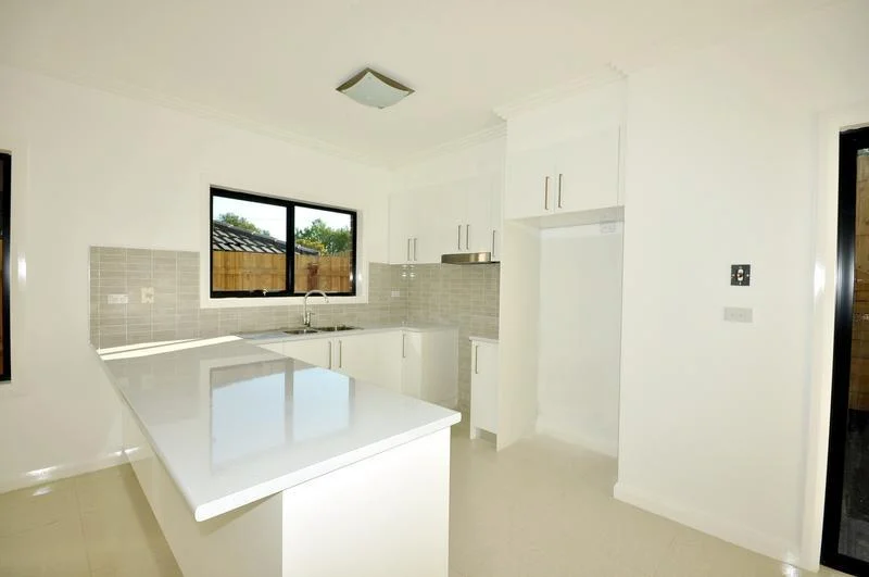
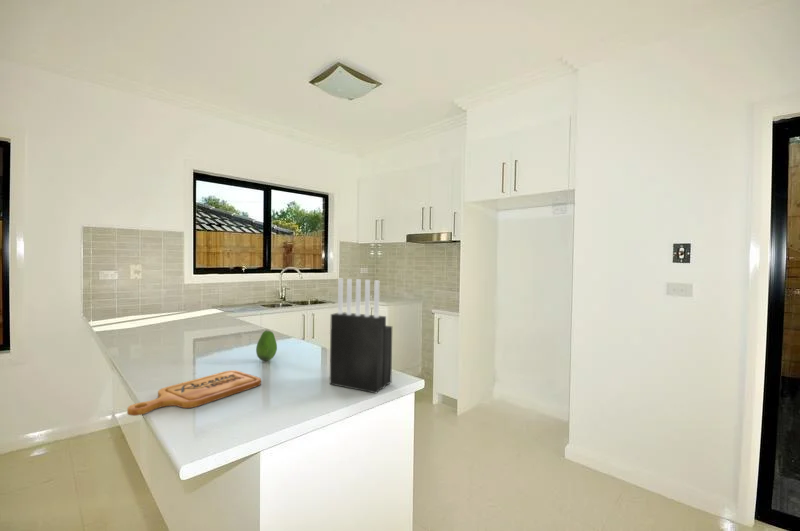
+ knife block [329,278,393,394]
+ cutting board [126,369,262,417]
+ fruit [255,330,278,362]
